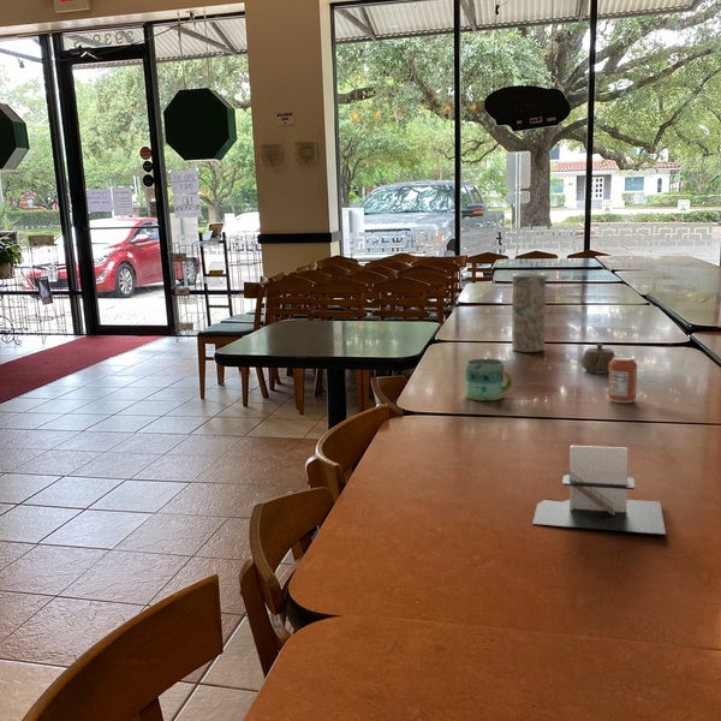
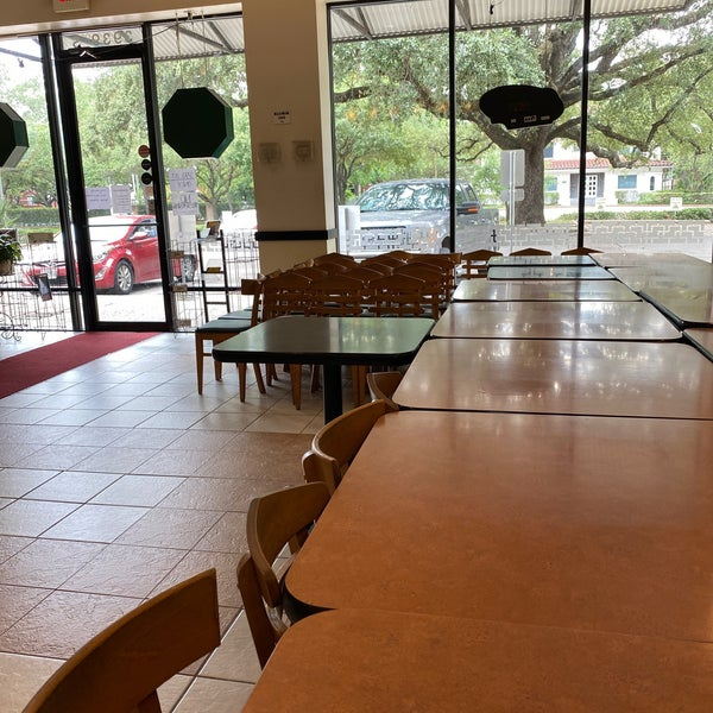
- vase [511,272,547,353]
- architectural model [531,445,667,535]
- mug [465,358,514,401]
- teapot [580,342,616,375]
- can [607,354,638,404]
